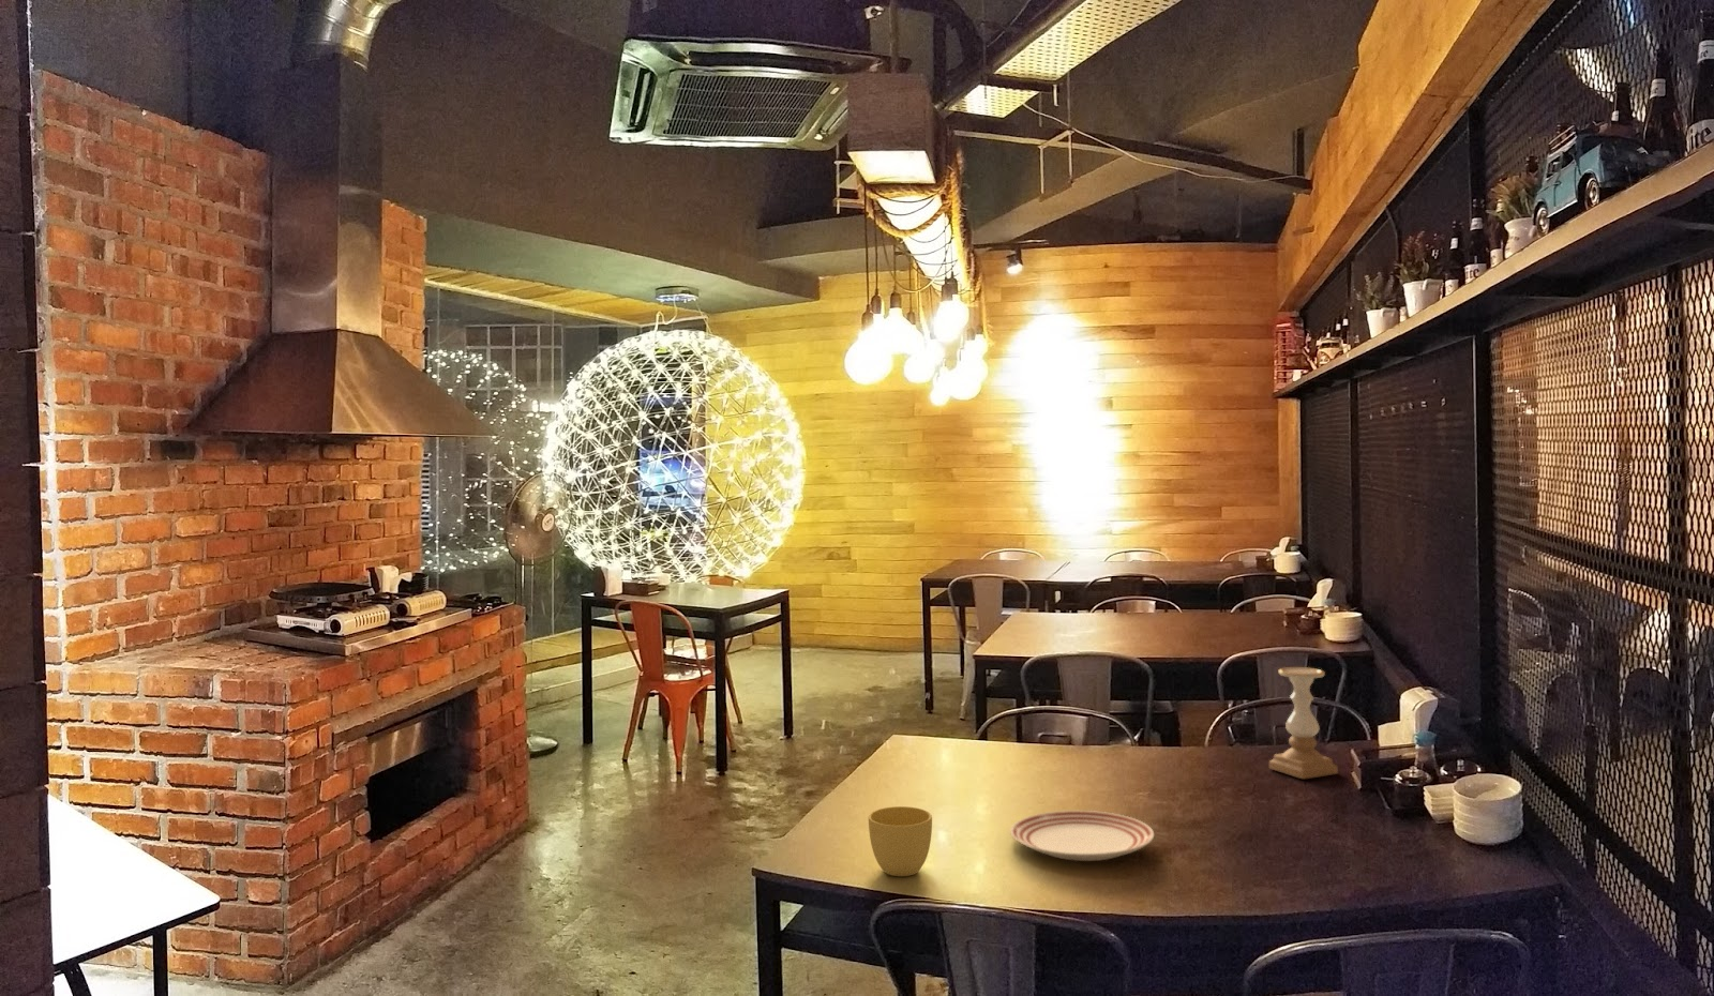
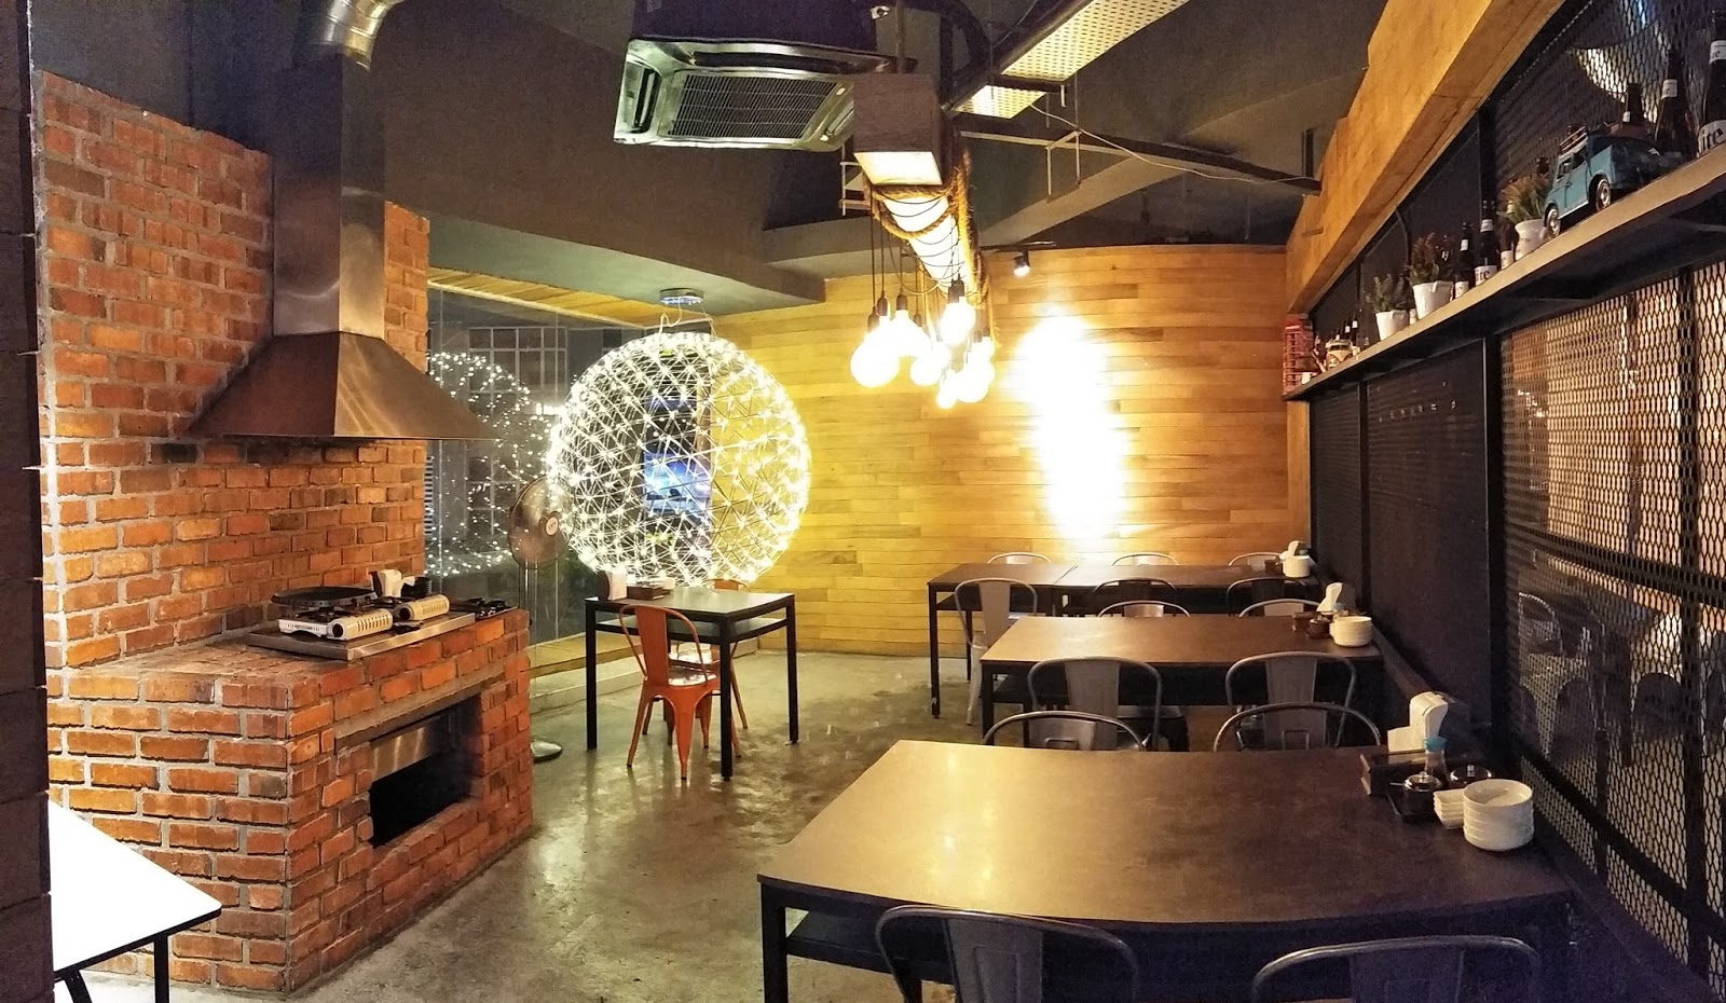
- dinner plate [1009,810,1155,862]
- candle holder [1268,666,1339,780]
- cup [868,805,933,877]
